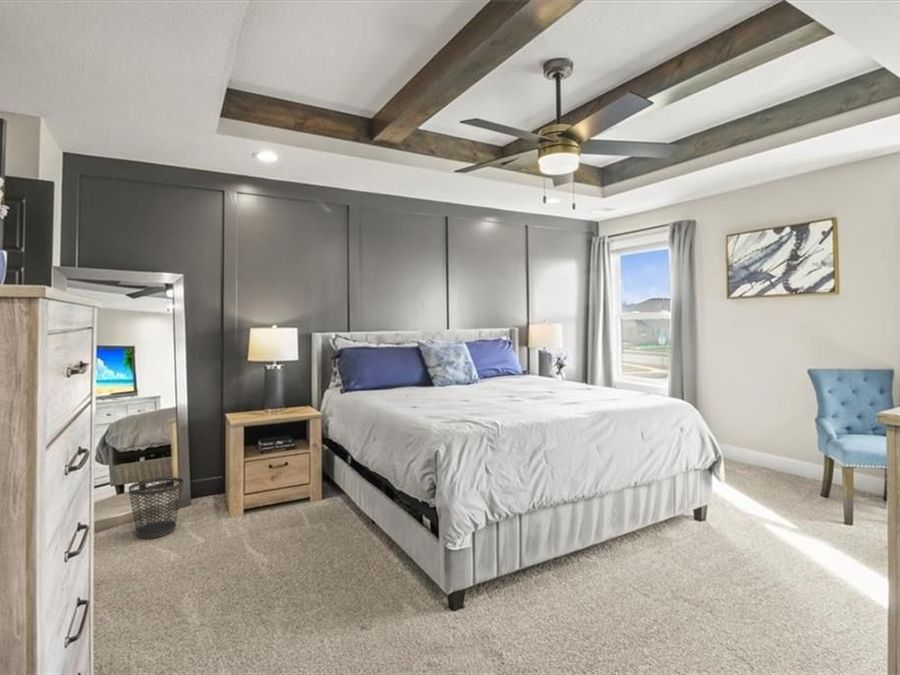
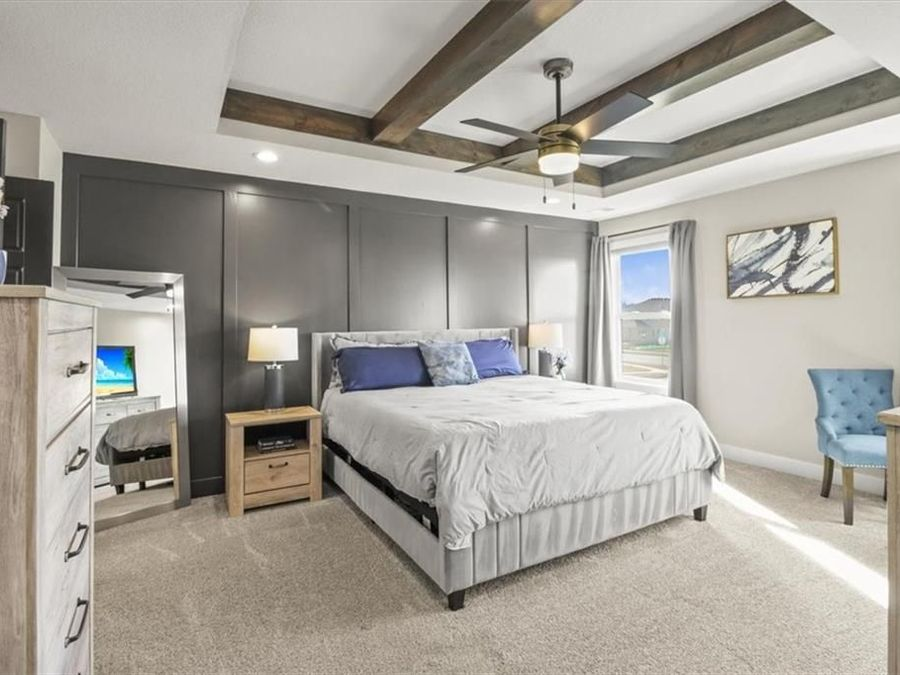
- wastebasket [127,476,185,540]
